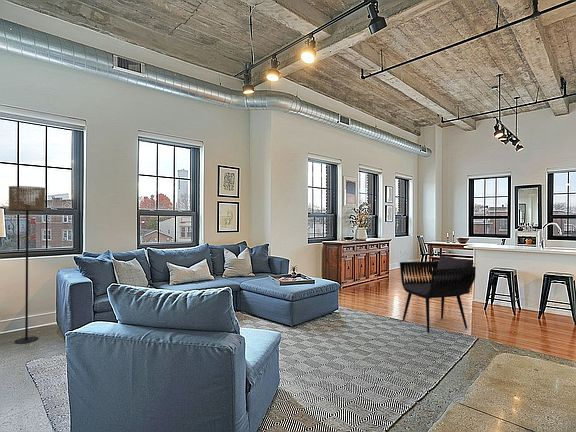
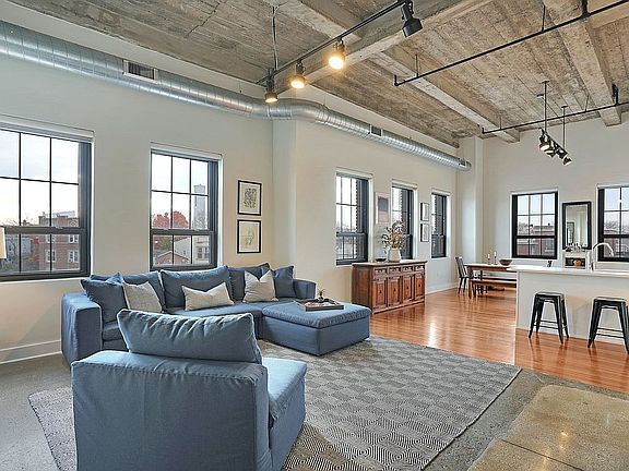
- armchair [399,255,477,334]
- floor lamp [8,185,46,345]
